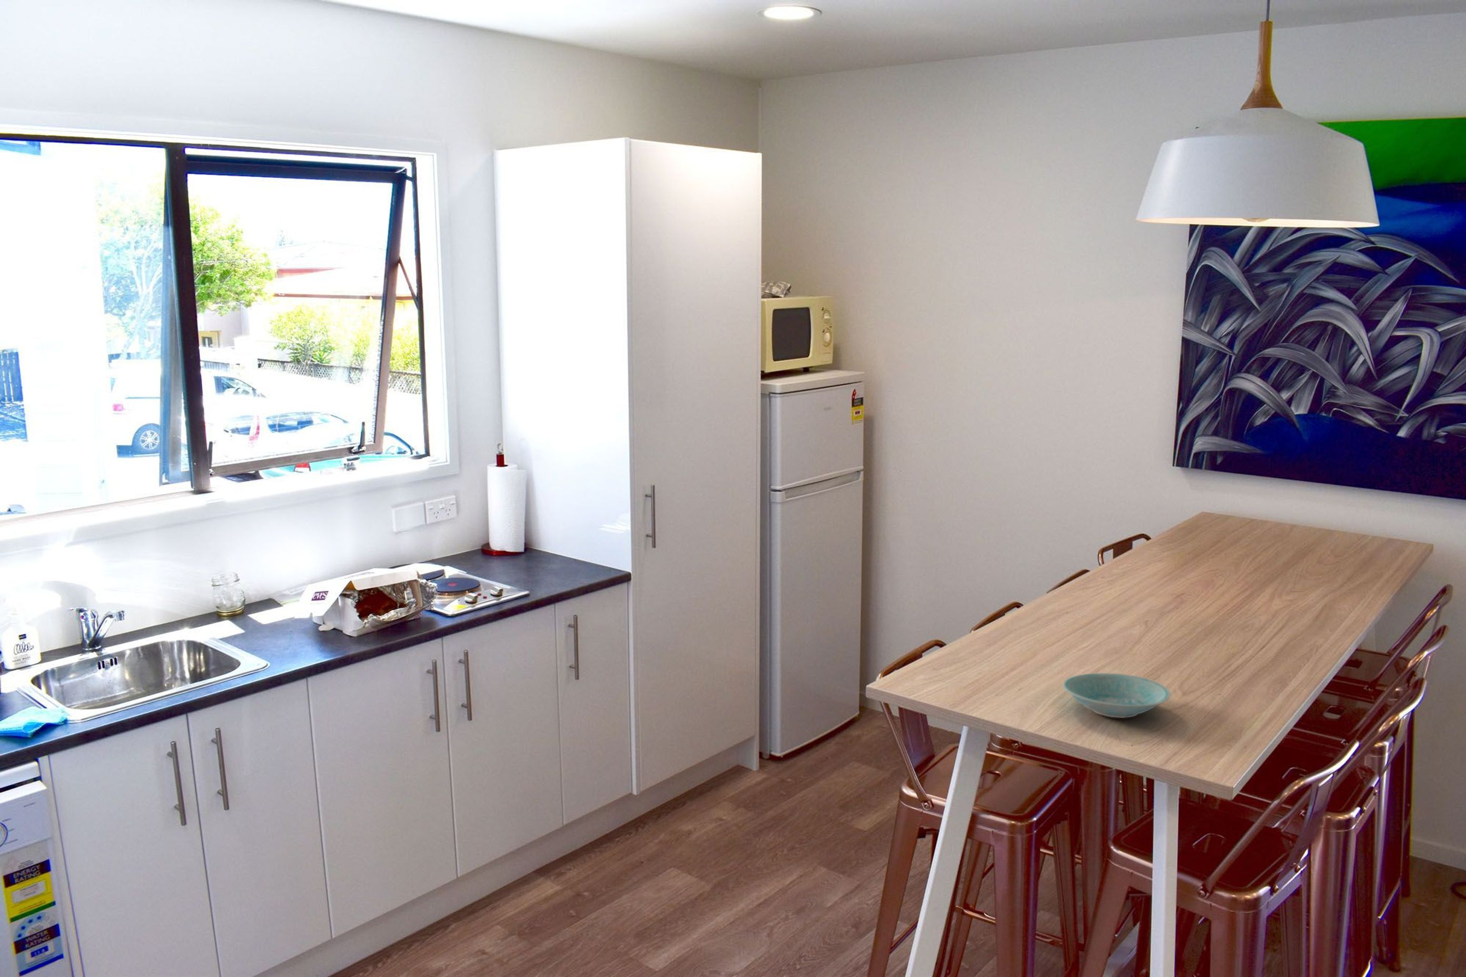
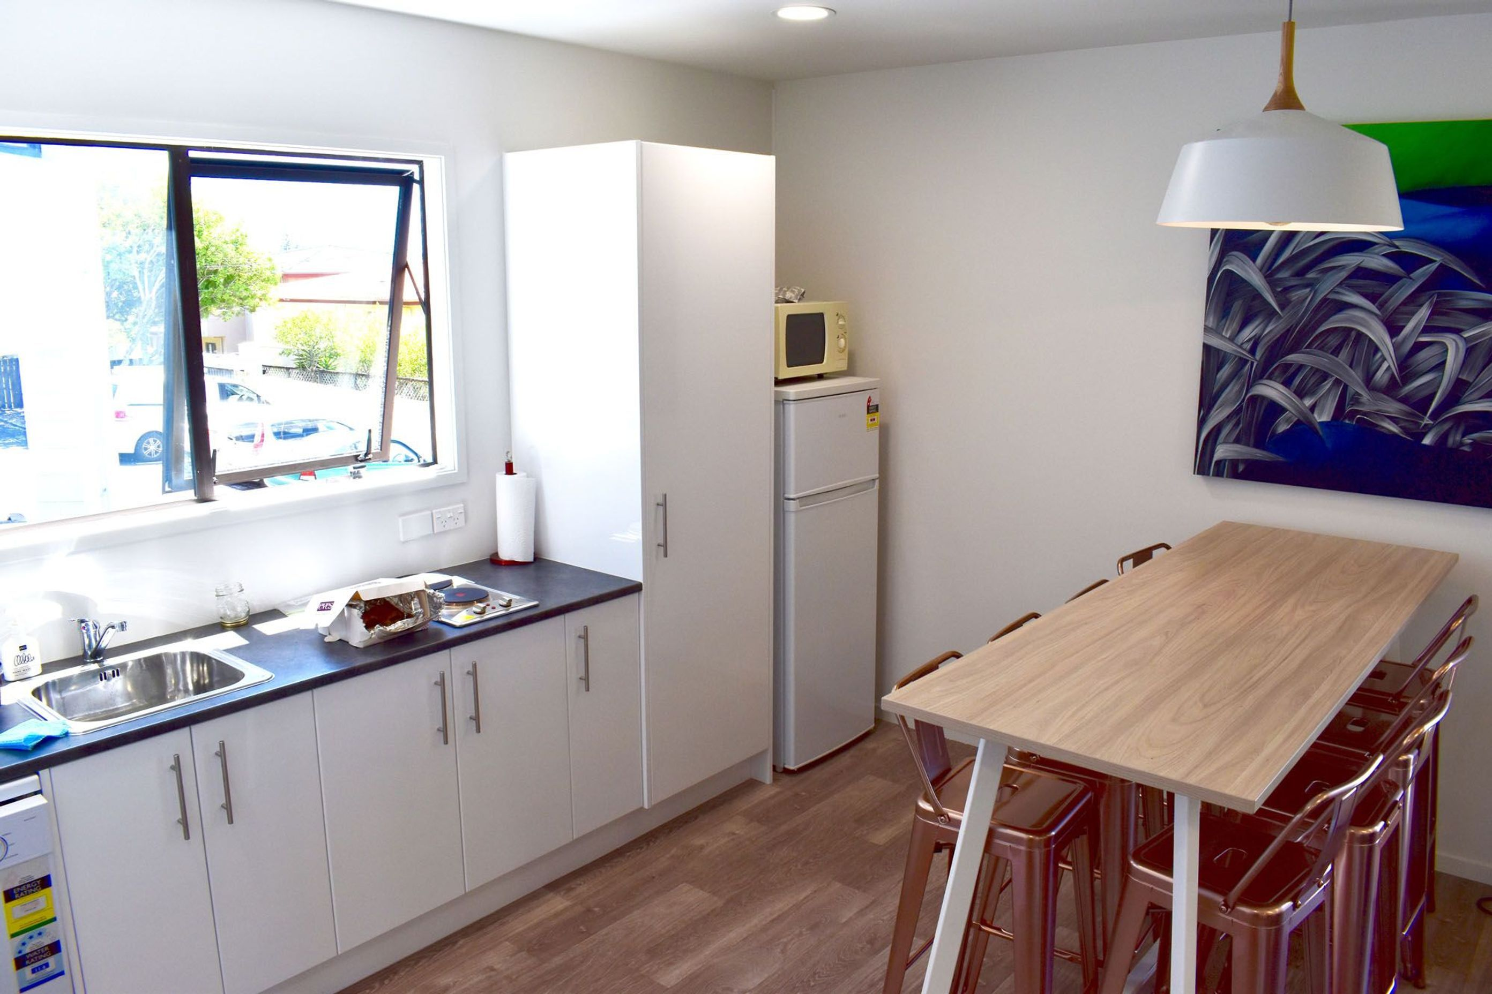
- bowl [1062,673,1171,719]
